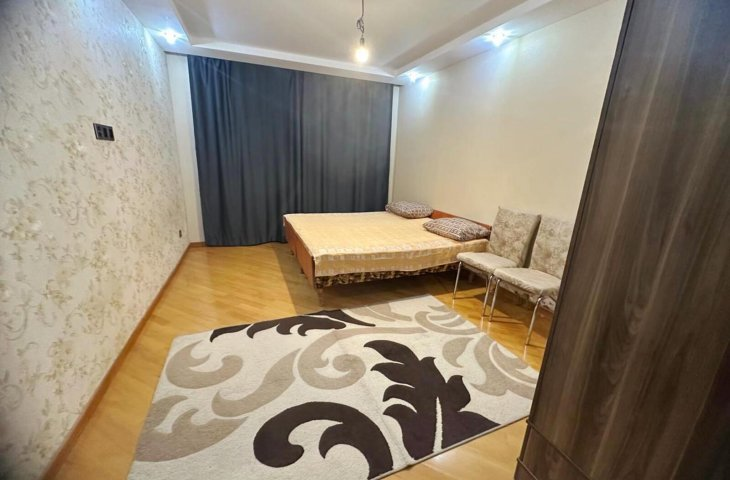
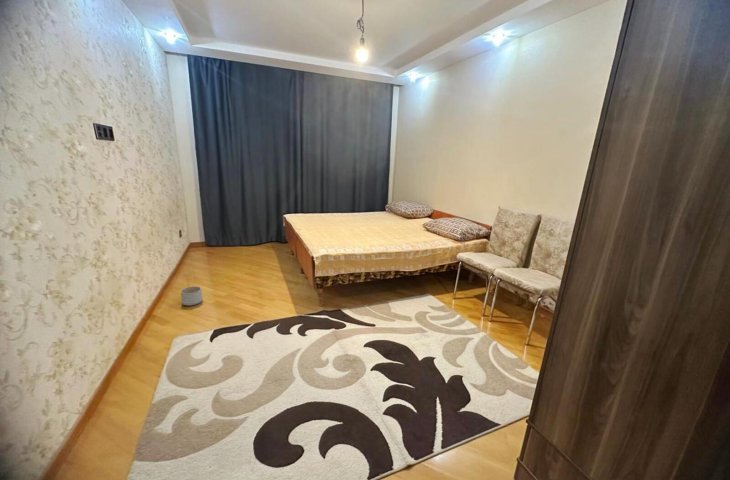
+ planter [180,285,203,307]
